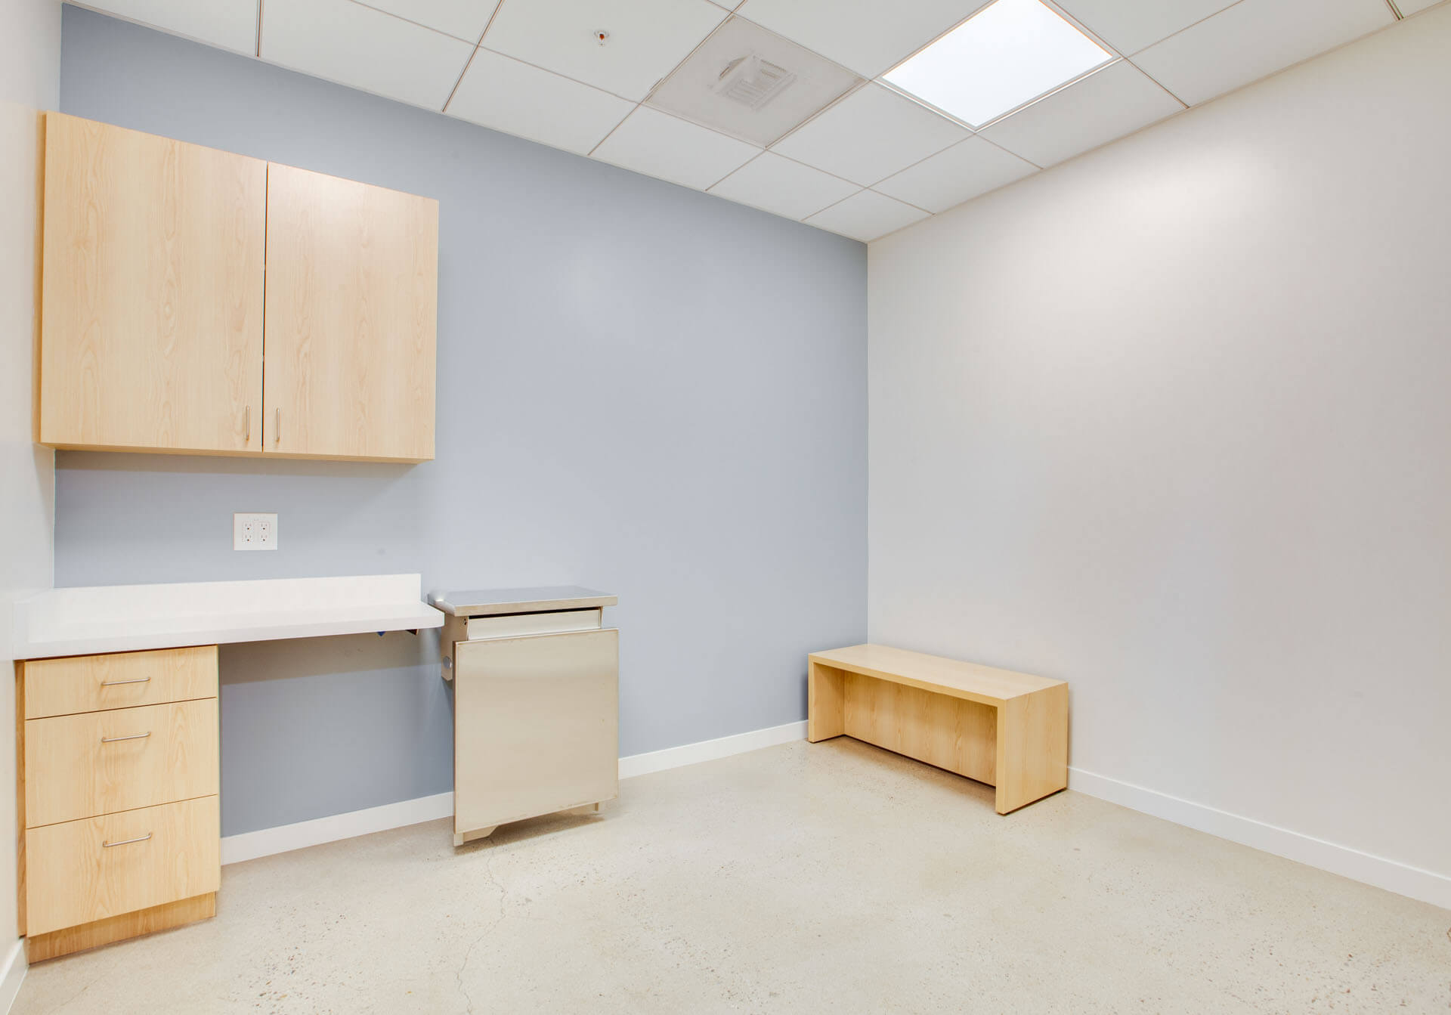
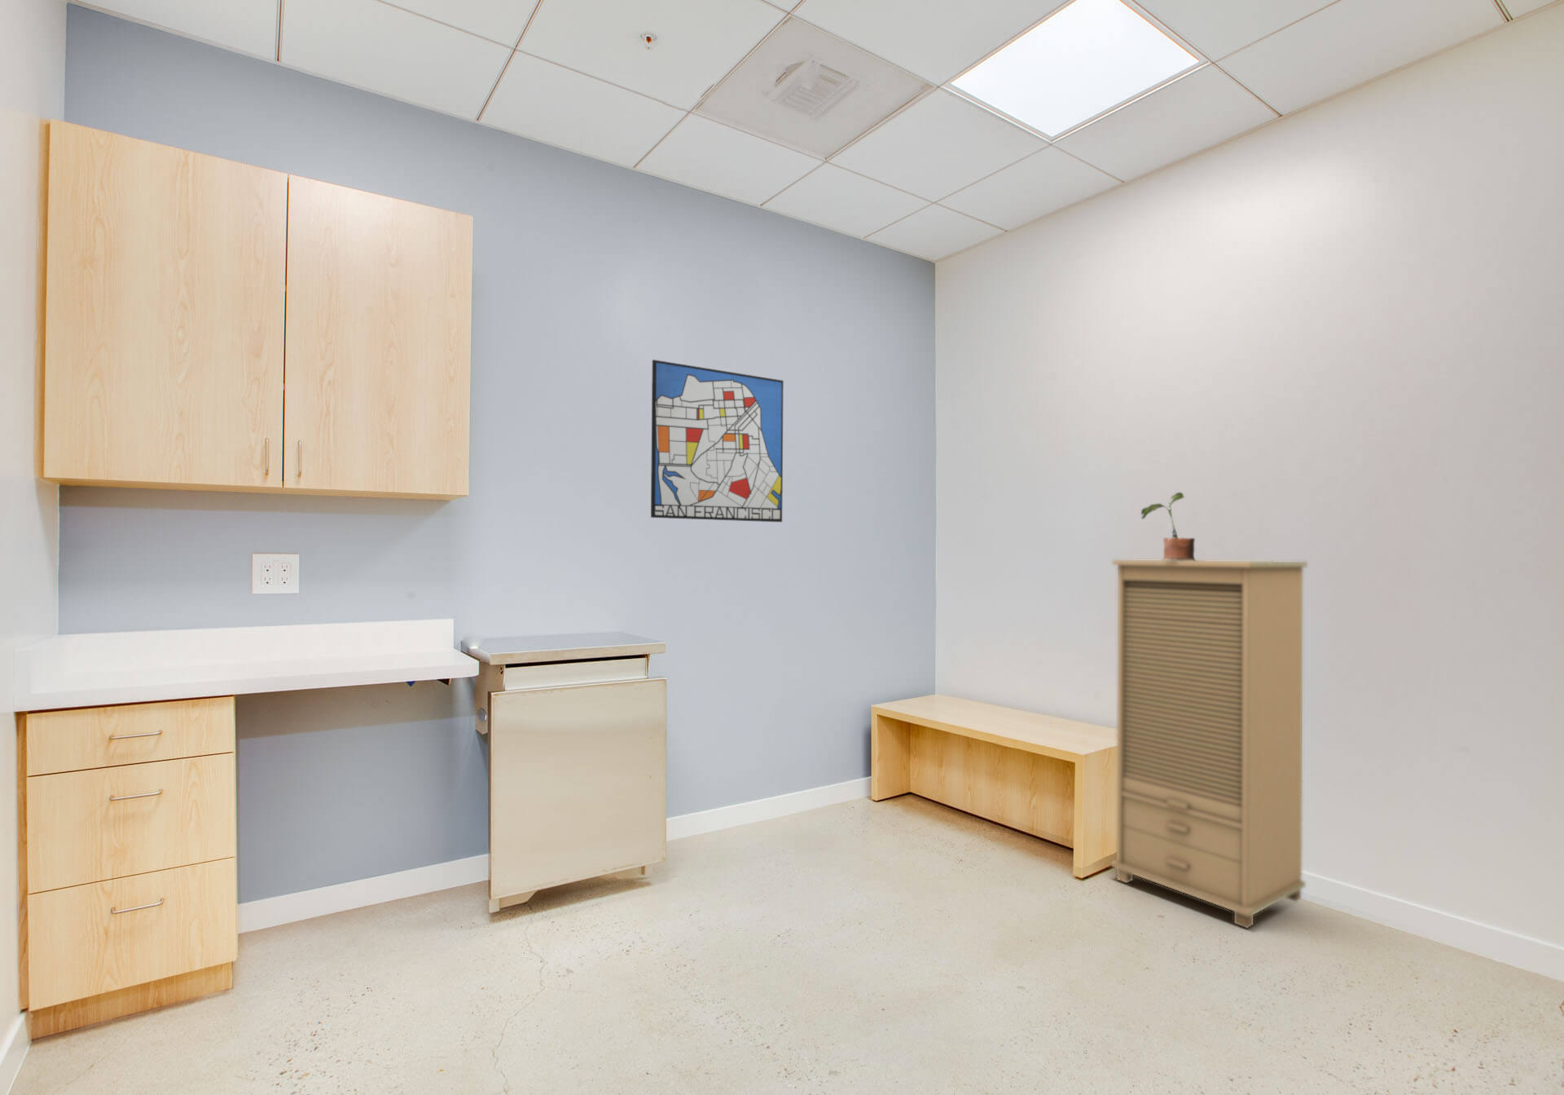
+ wall art [650,359,784,523]
+ potted plant [1141,492,1198,561]
+ cabinet [1110,559,1308,930]
